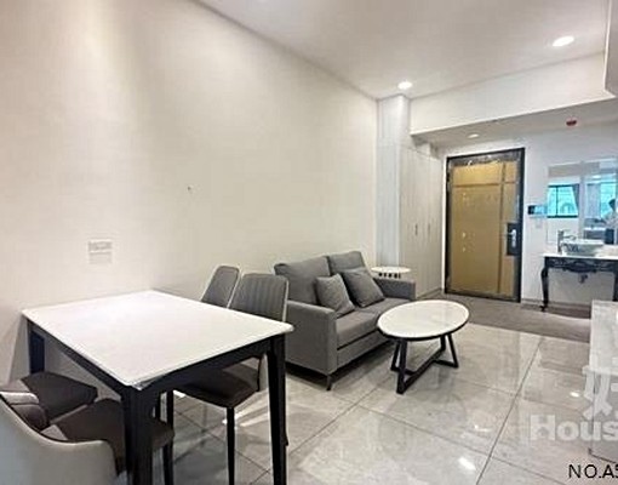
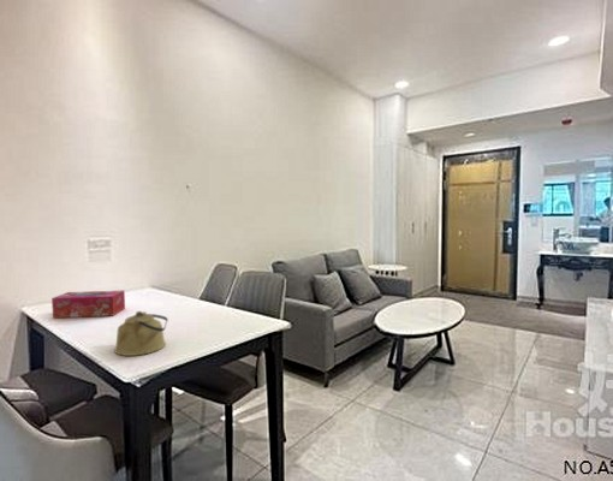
+ tissue box [50,290,126,319]
+ kettle [114,310,169,357]
